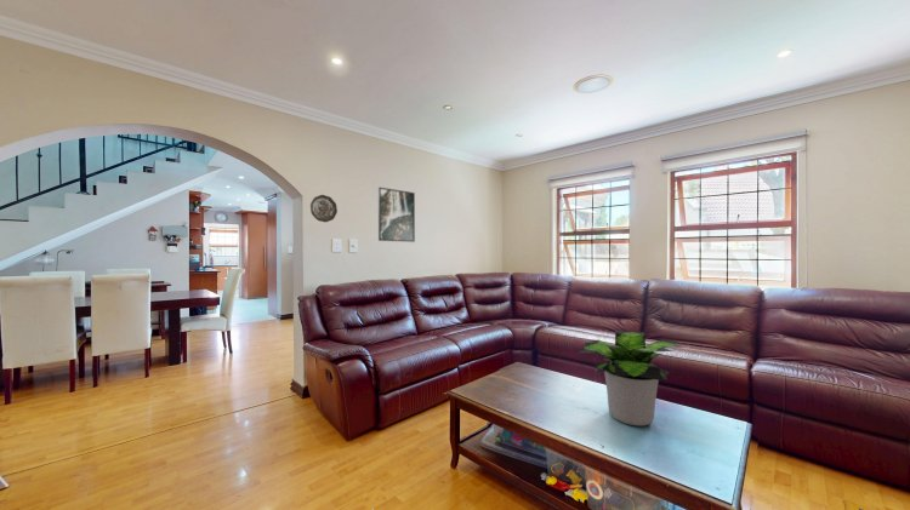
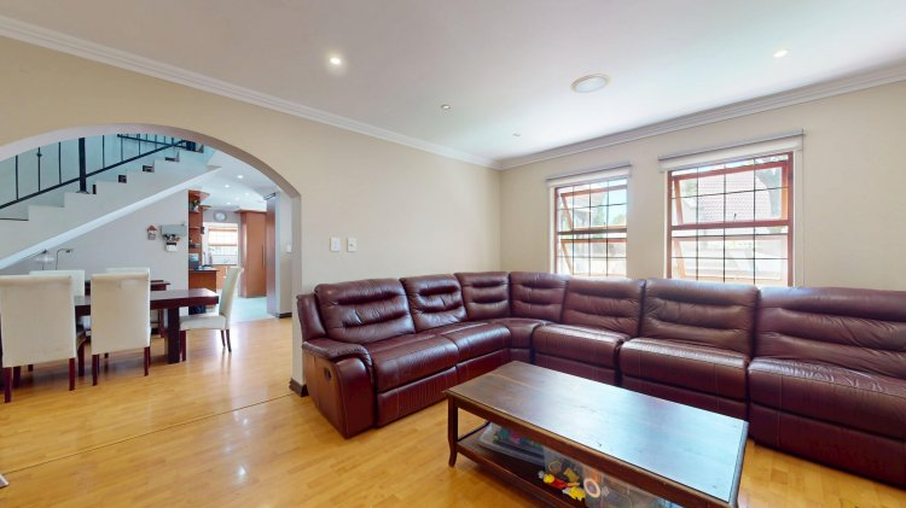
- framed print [377,187,416,243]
- decorative plate [309,194,339,223]
- potted plant [576,328,683,426]
